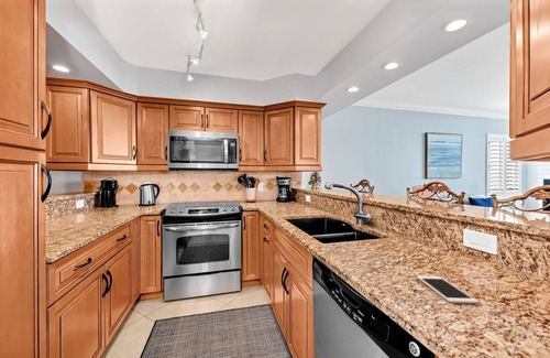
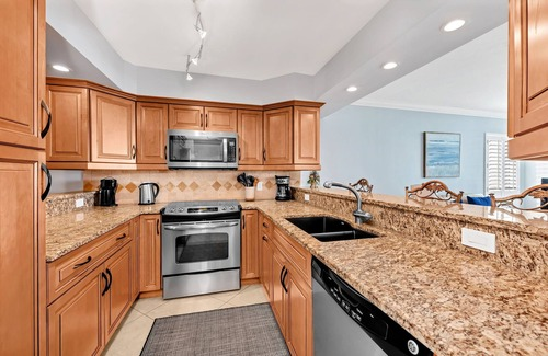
- cell phone [416,275,479,304]
